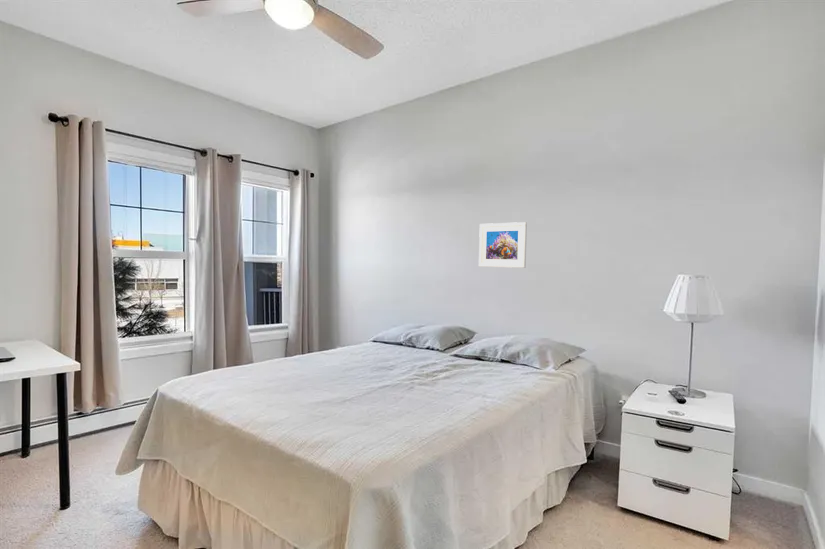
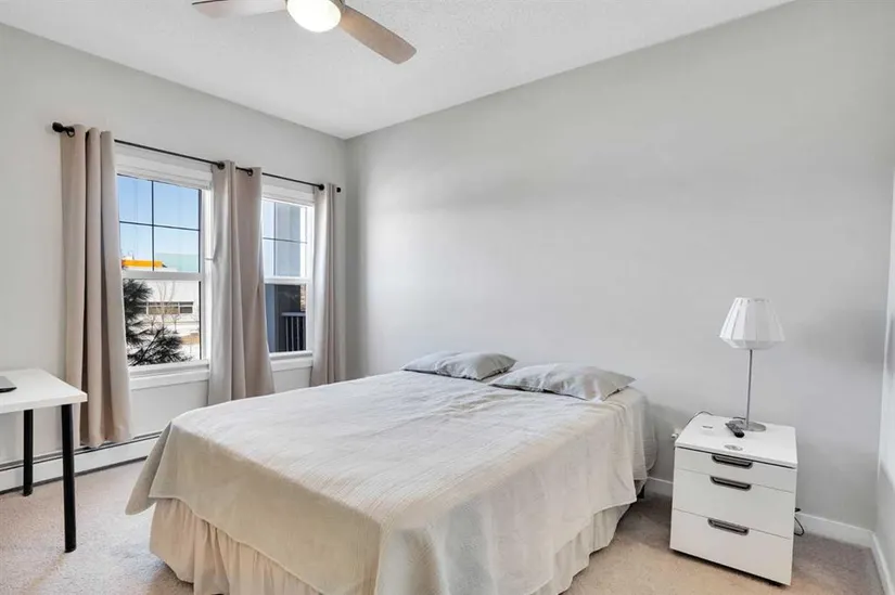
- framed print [478,221,528,269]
